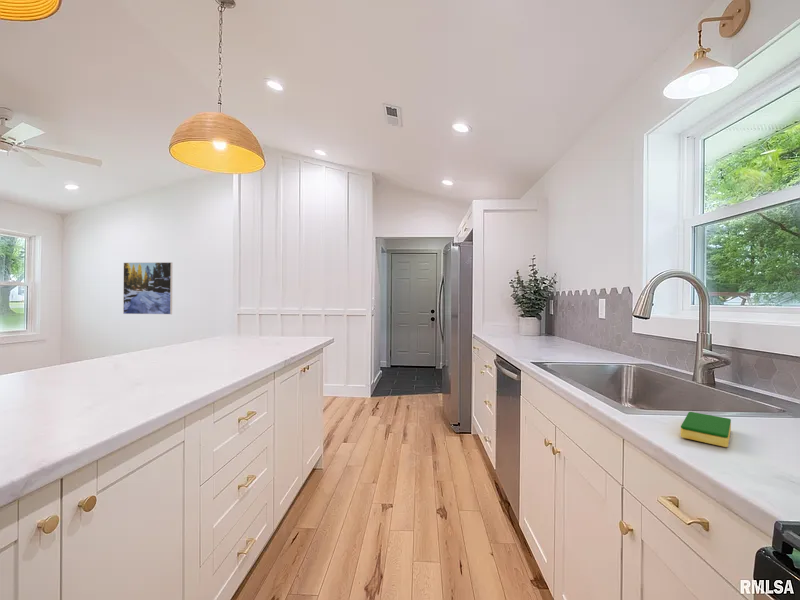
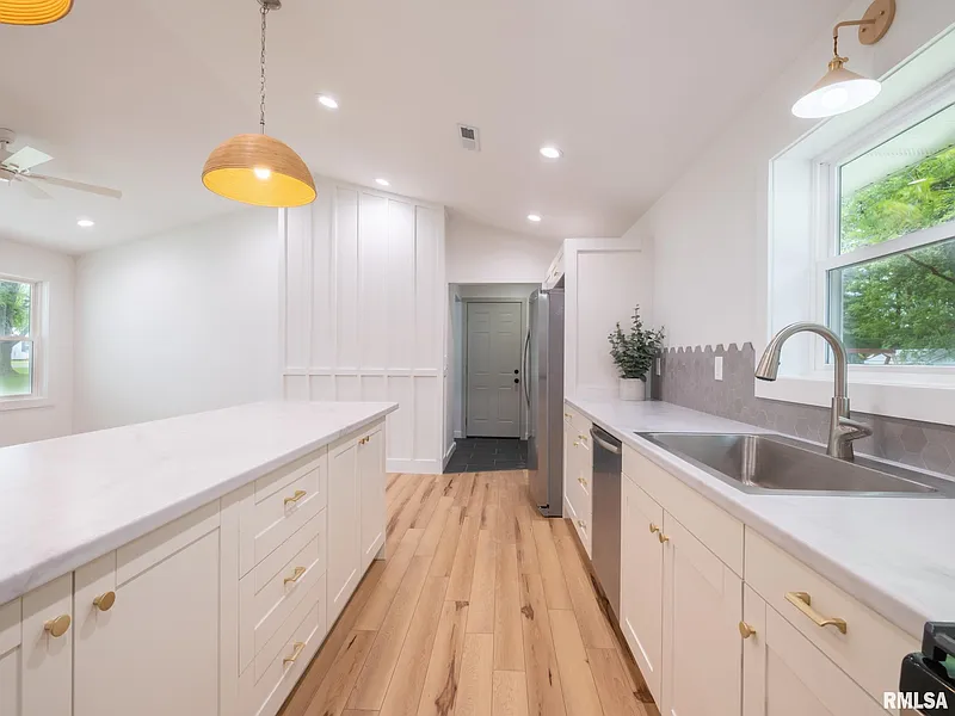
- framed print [122,261,173,315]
- dish sponge [680,411,732,448]
